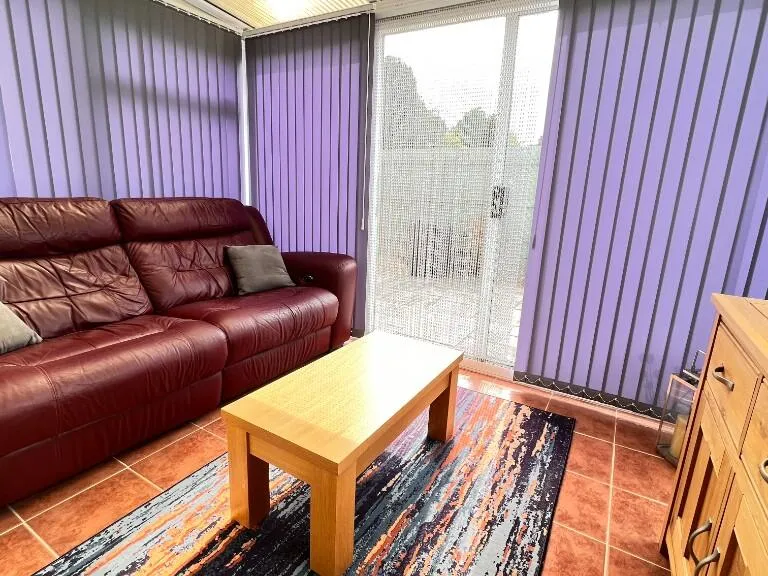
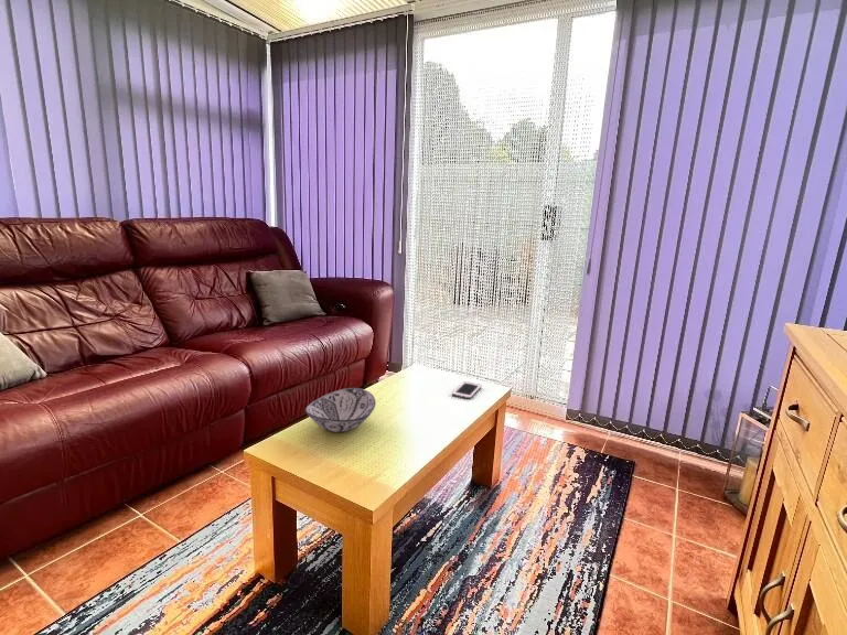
+ cell phone [451,380,482,400]
+ decorative bowl [304,387,377,433]
